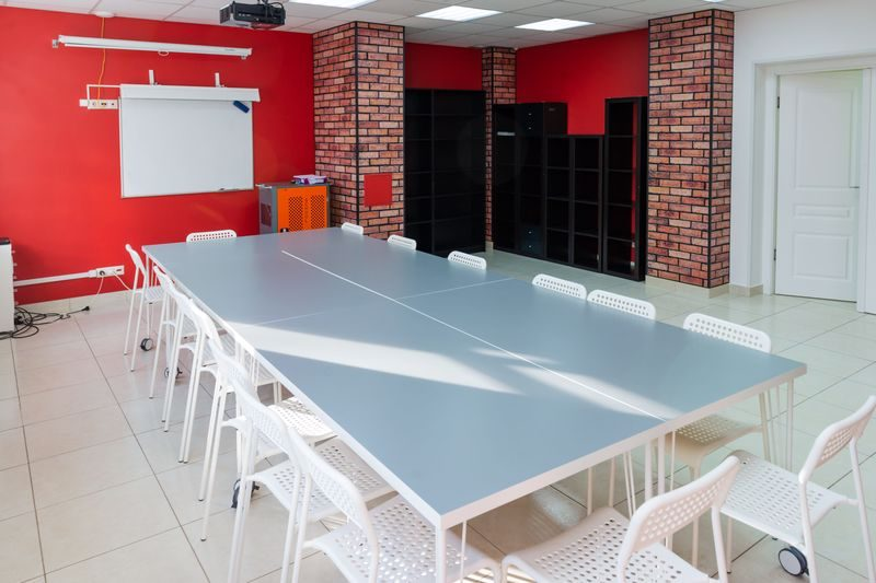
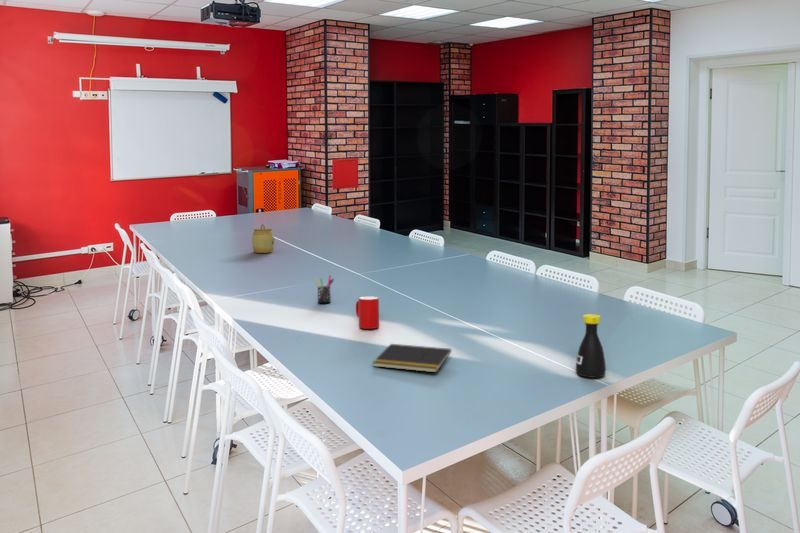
+ notepad [372,343,452,373]
+ bottle [575,313,607,379]
+ jar [251,223,275,254]
+ pen holder [314,274,335,304]
+ cup [355,296,380,330]
